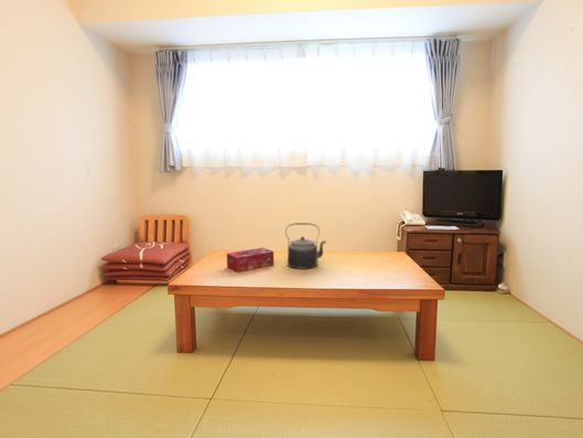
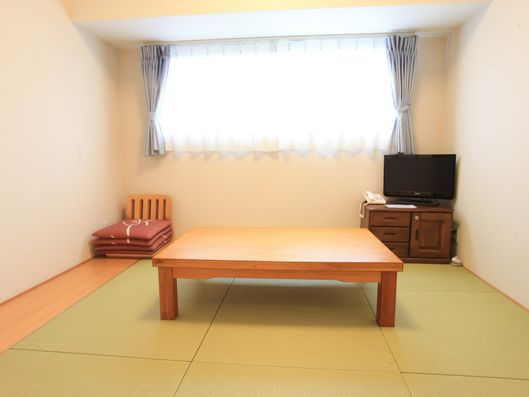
- tissue box [226,247,274,274]
- kettle [284,222,327,270]
